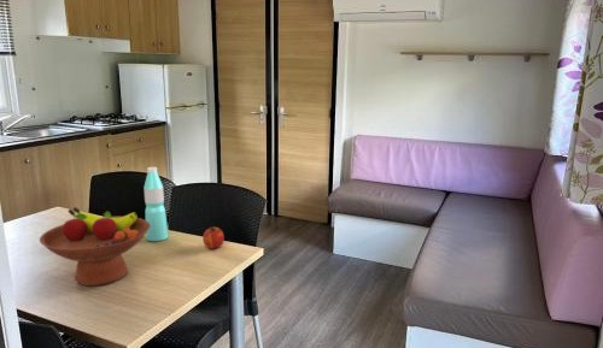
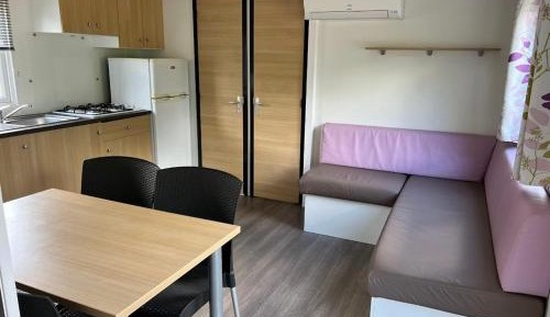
- water bottle [142,166,170,242]
- fruit bowl [39,206,151,287]
- fruit [201,225,226,250]
